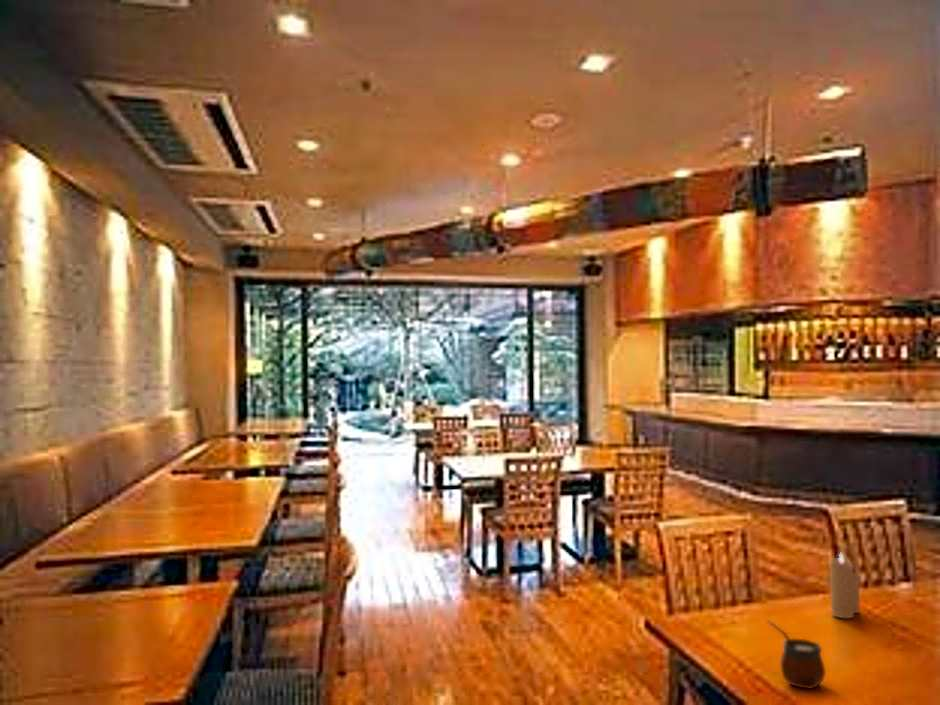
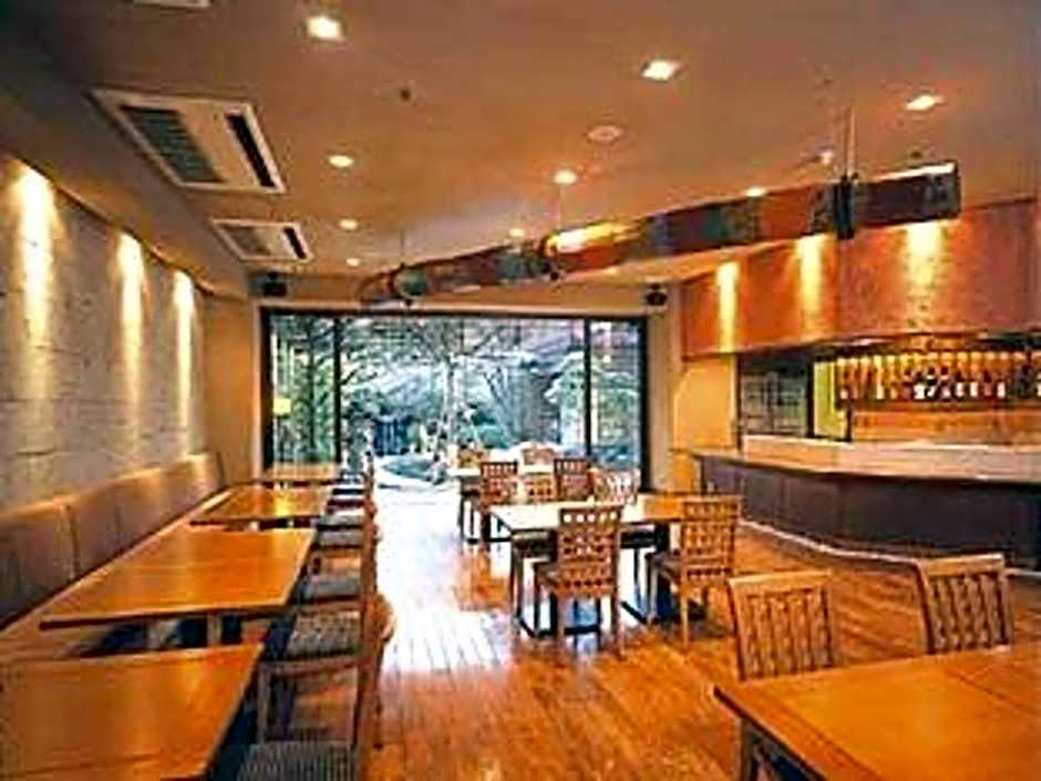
- gourd [766,619,827,690]
- candle [829,551,861,619]
